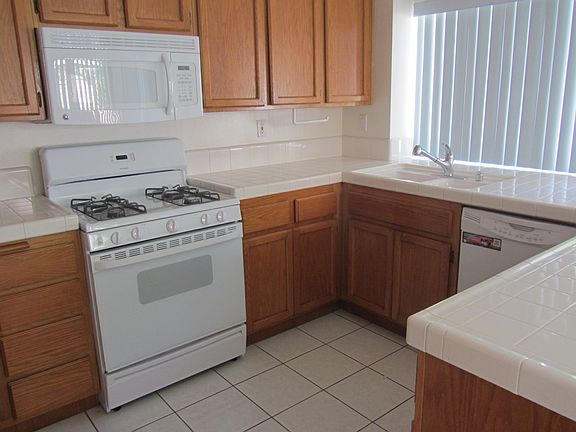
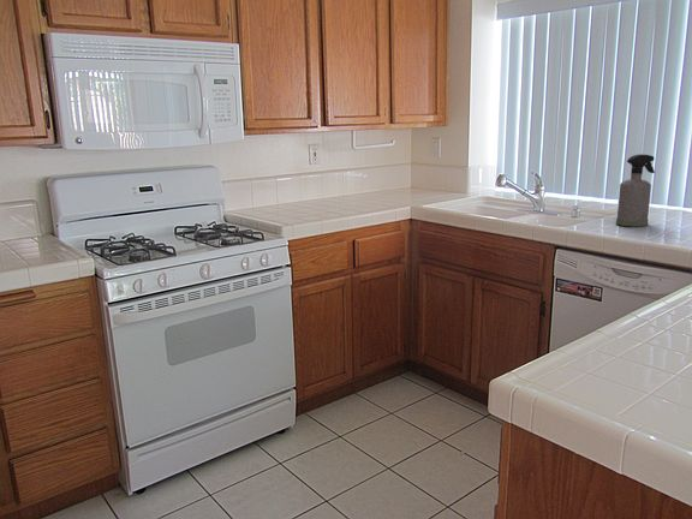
+ spray bottle [615,154,656,228]
